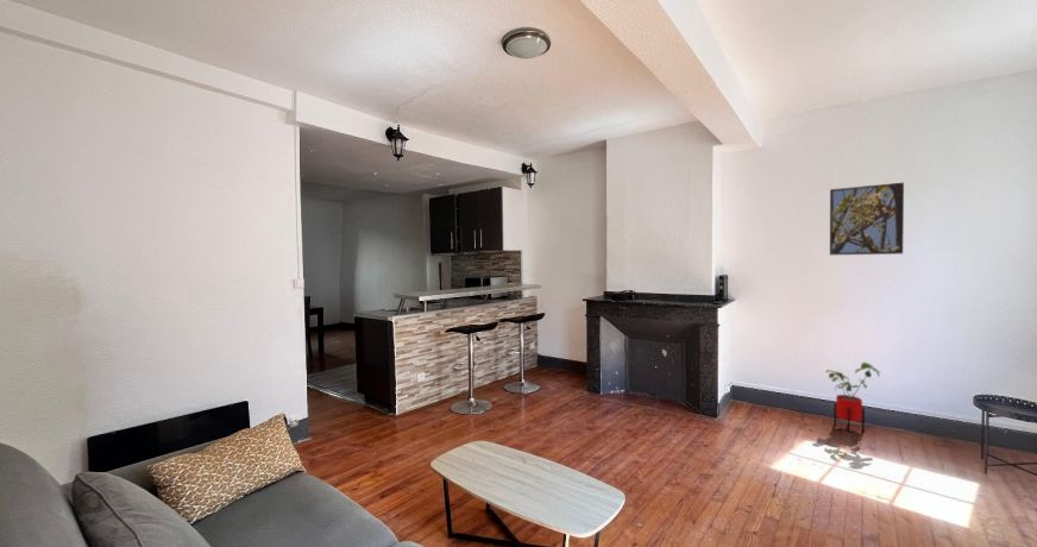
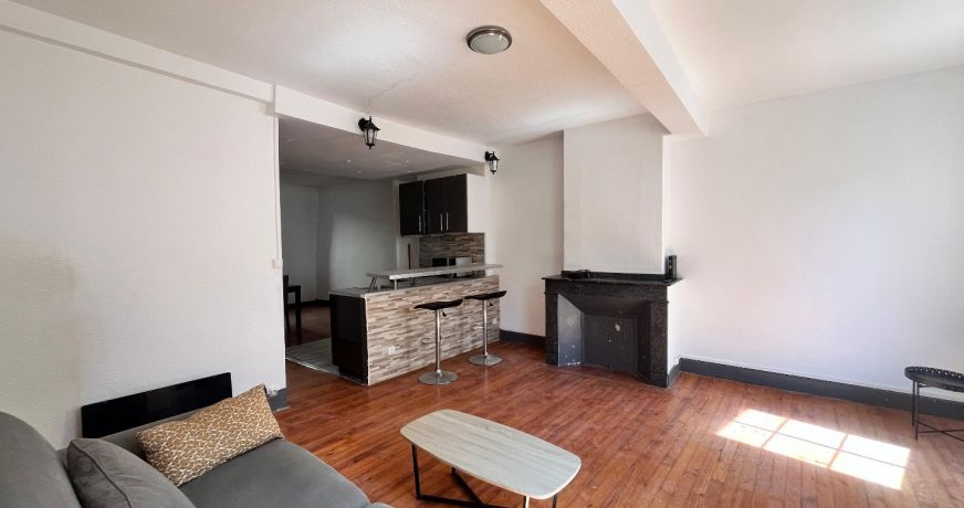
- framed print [829,181,905,256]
- house plant [824,360,882,433]
